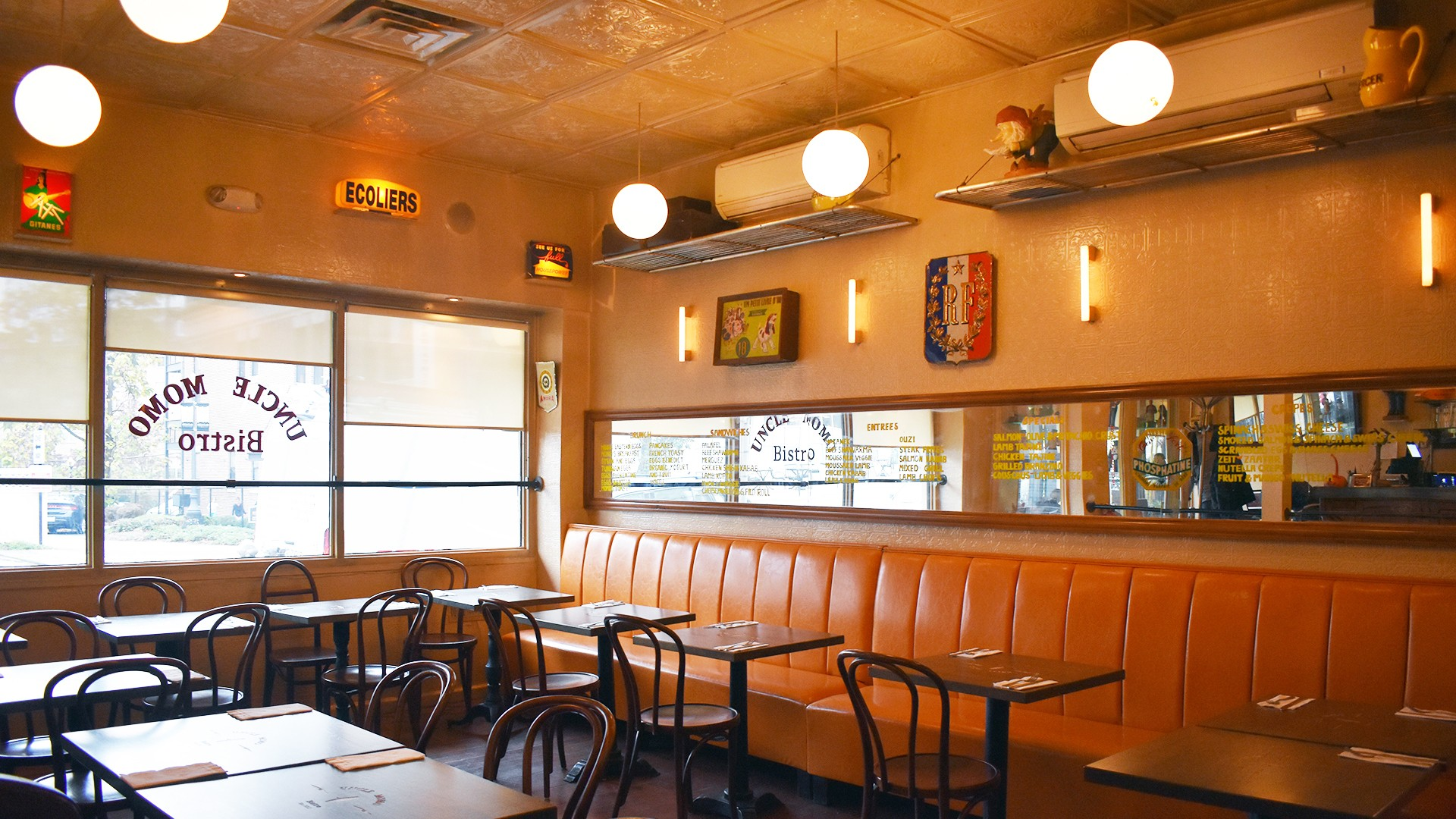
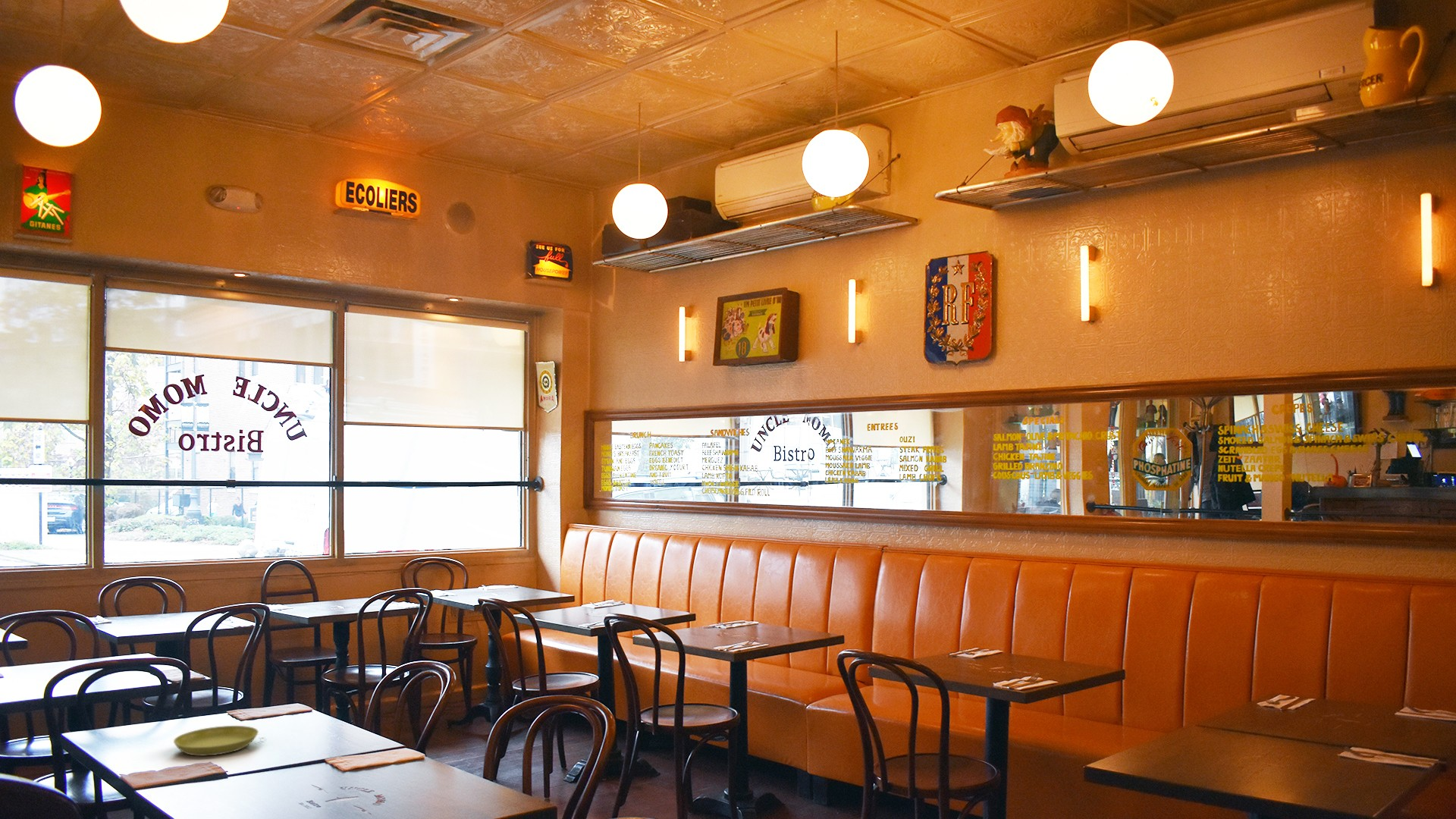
+ saucer [173,725,259,757]
